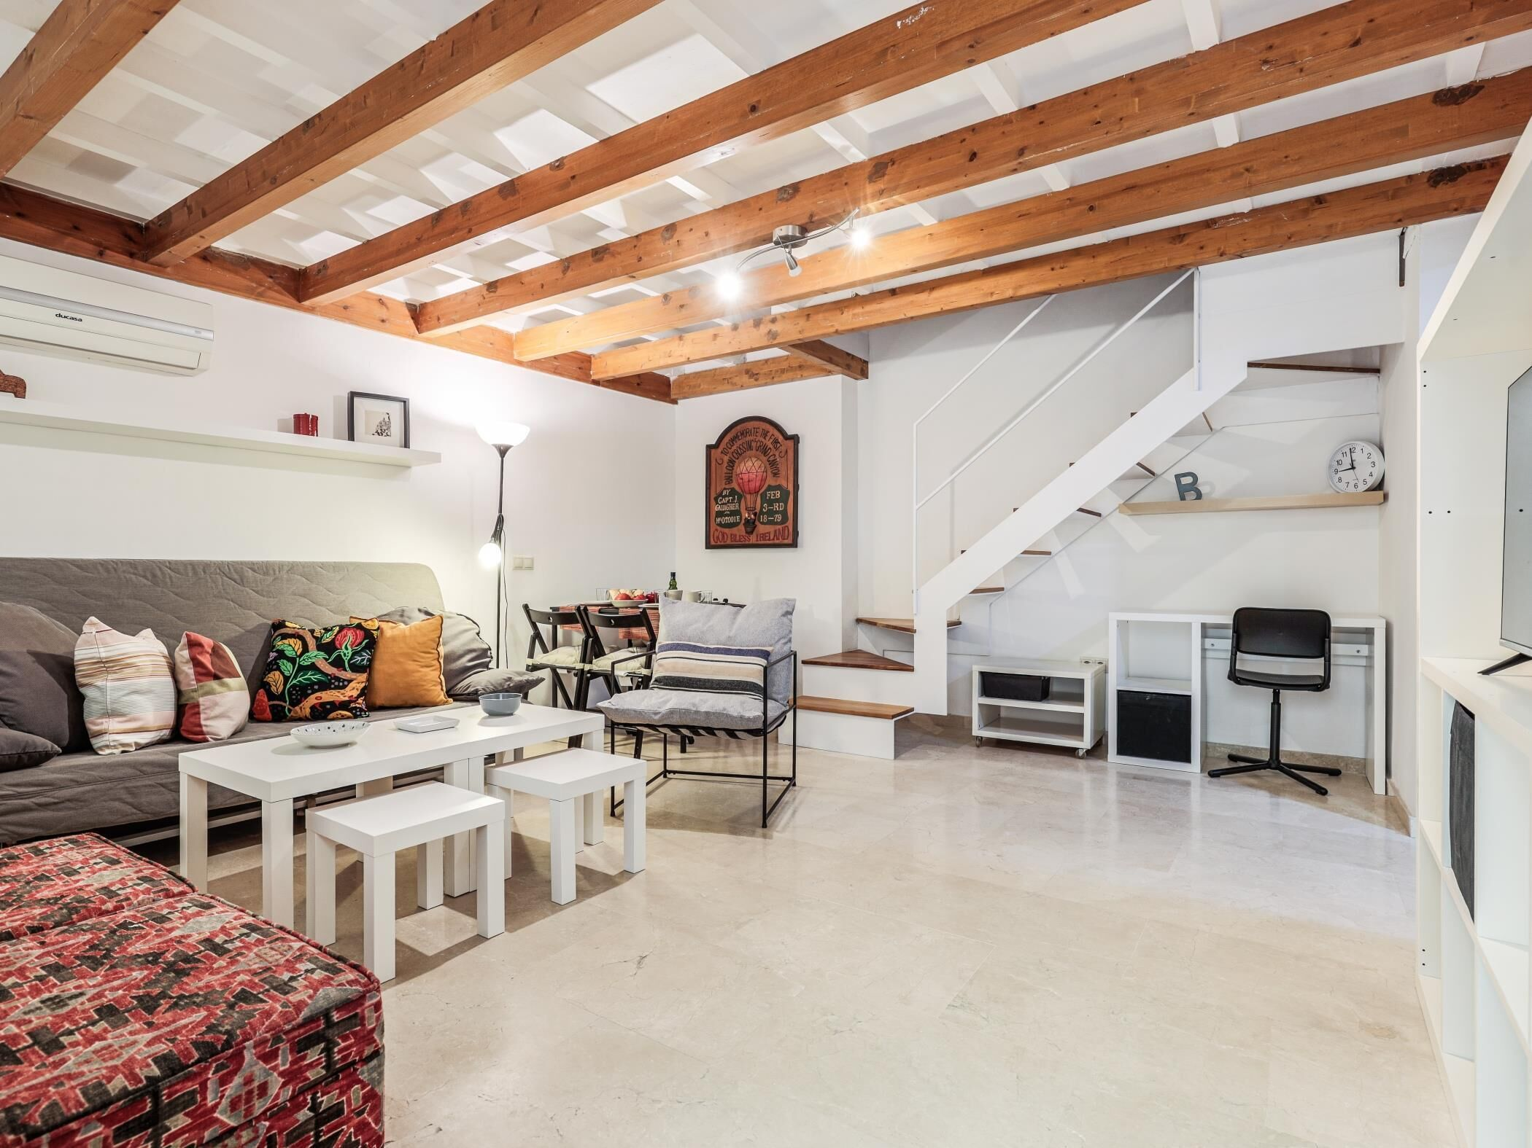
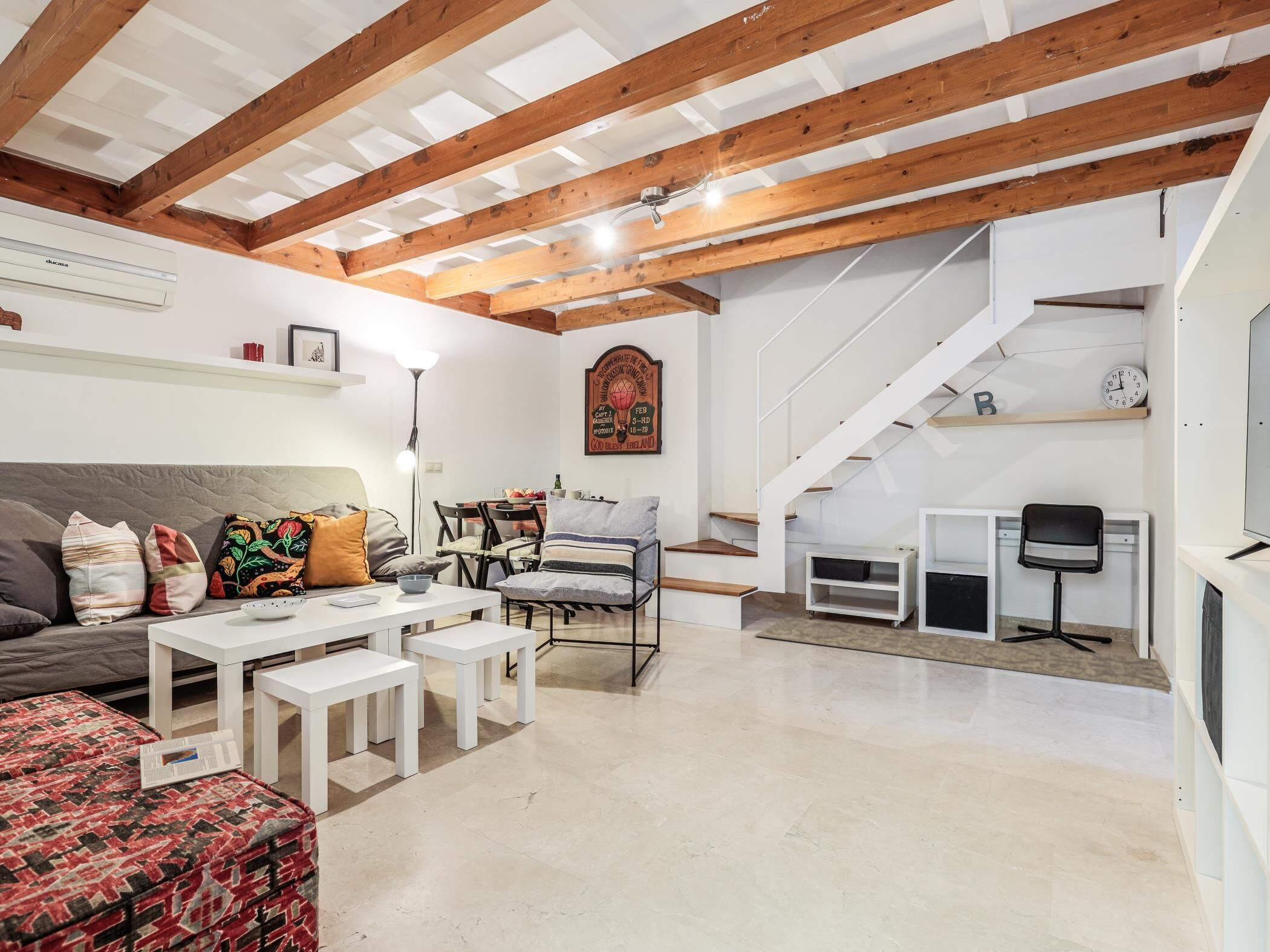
+ magazine [138,728,243,791]
+ rug [754,617,1173,692]
